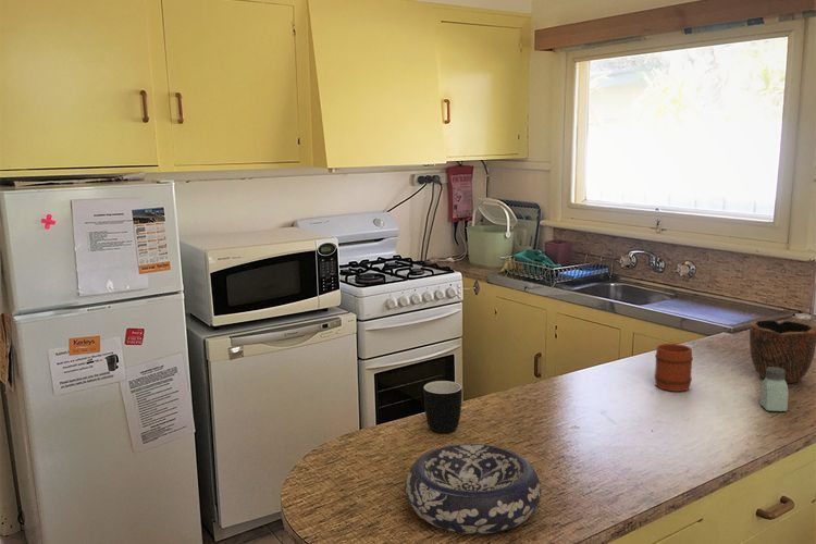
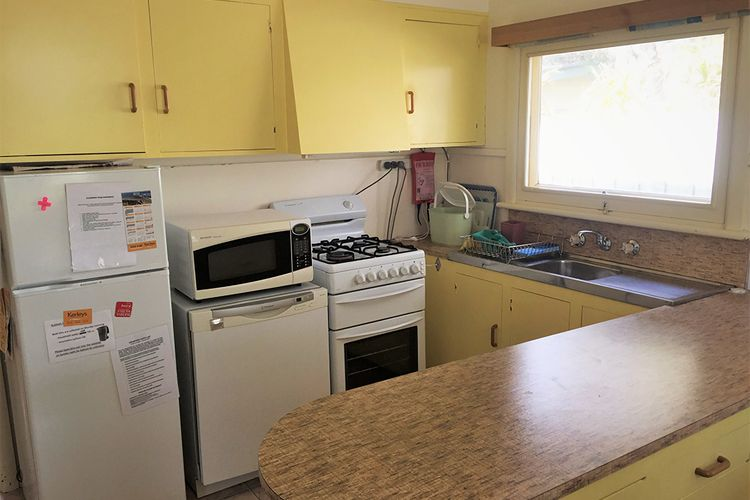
- saltshaker [758,368,790,412]
- bowl [749,319,816,384]
- decorative bowl [404,443,542,535]
- mug [654,343,694,393]
- mug [420,380,463,434]
